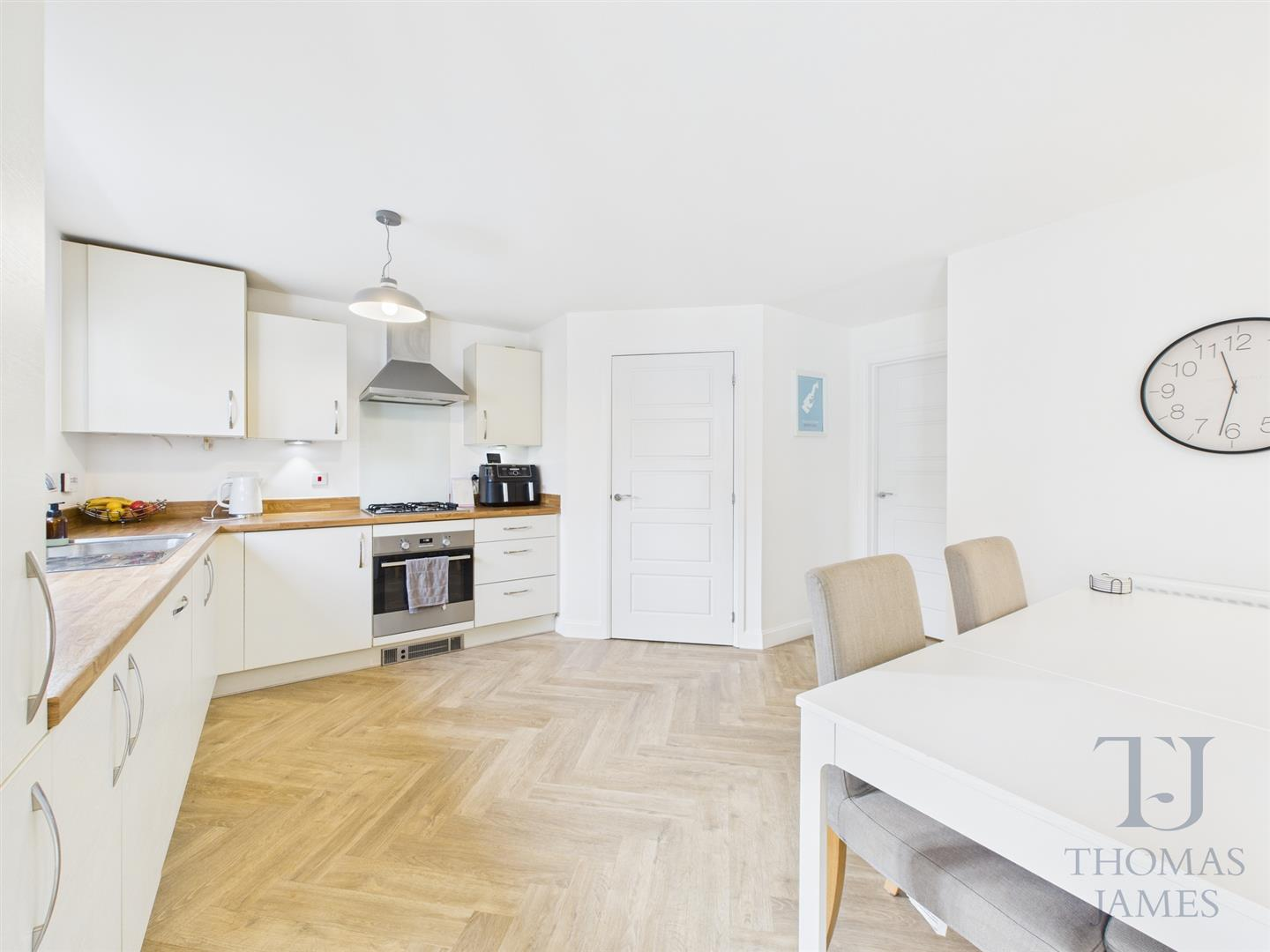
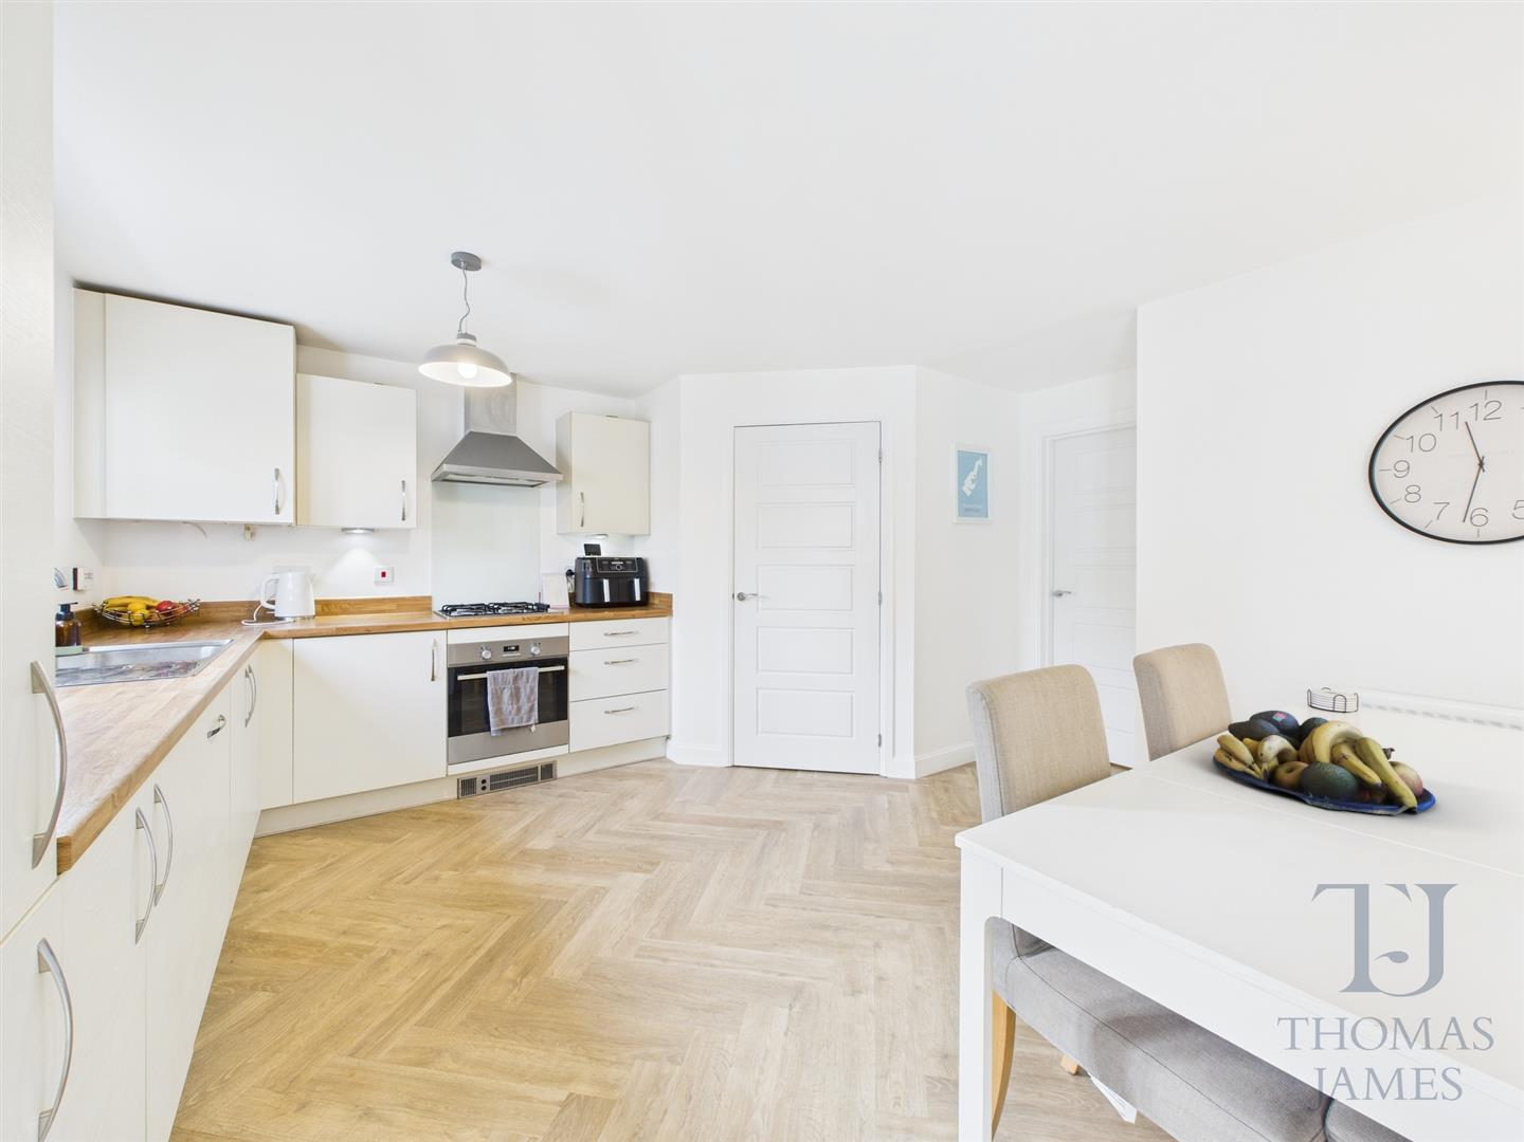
+ fruit bowl [1212,709,1438,817]
